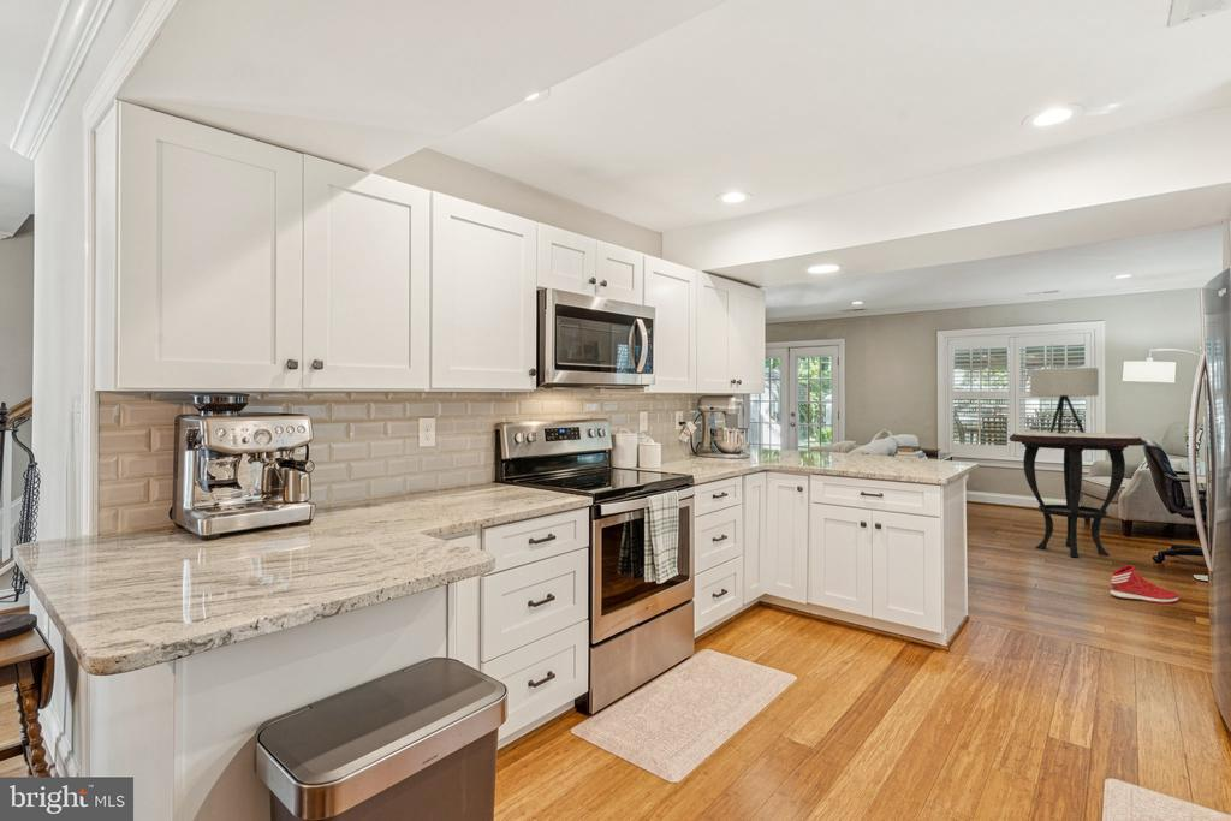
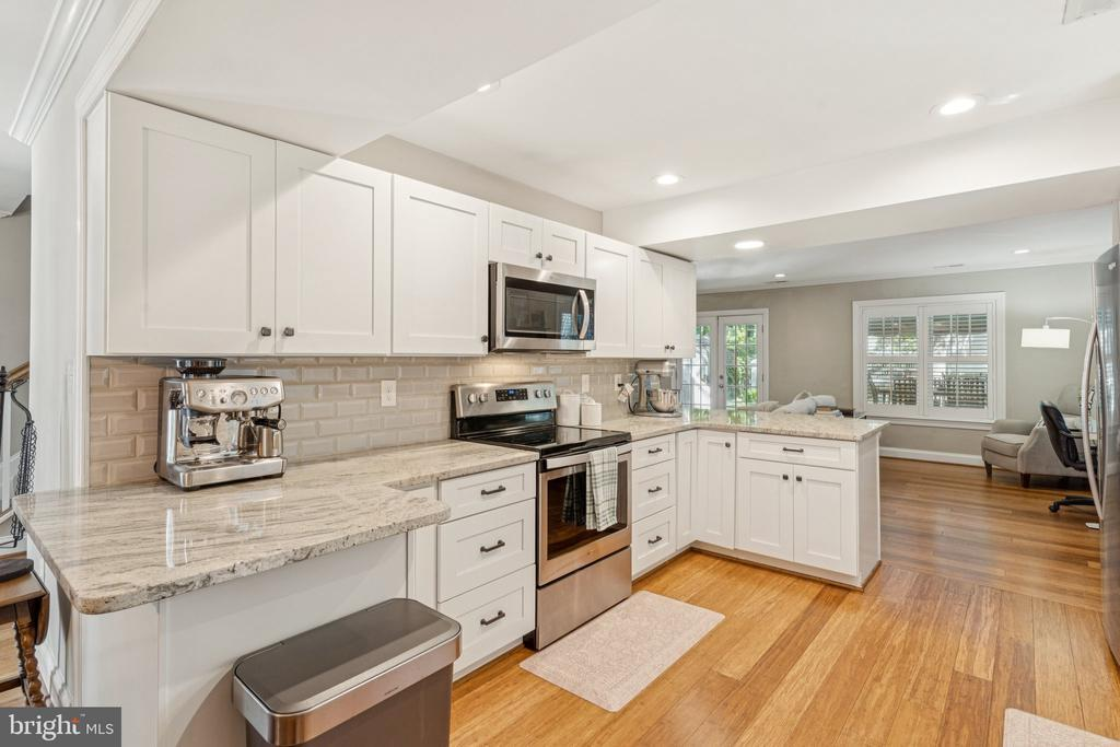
- side table [1009,430,1148,559]
- sneaker [1108,564,1181,605]
- table lamp [1029,367,1100,433]
